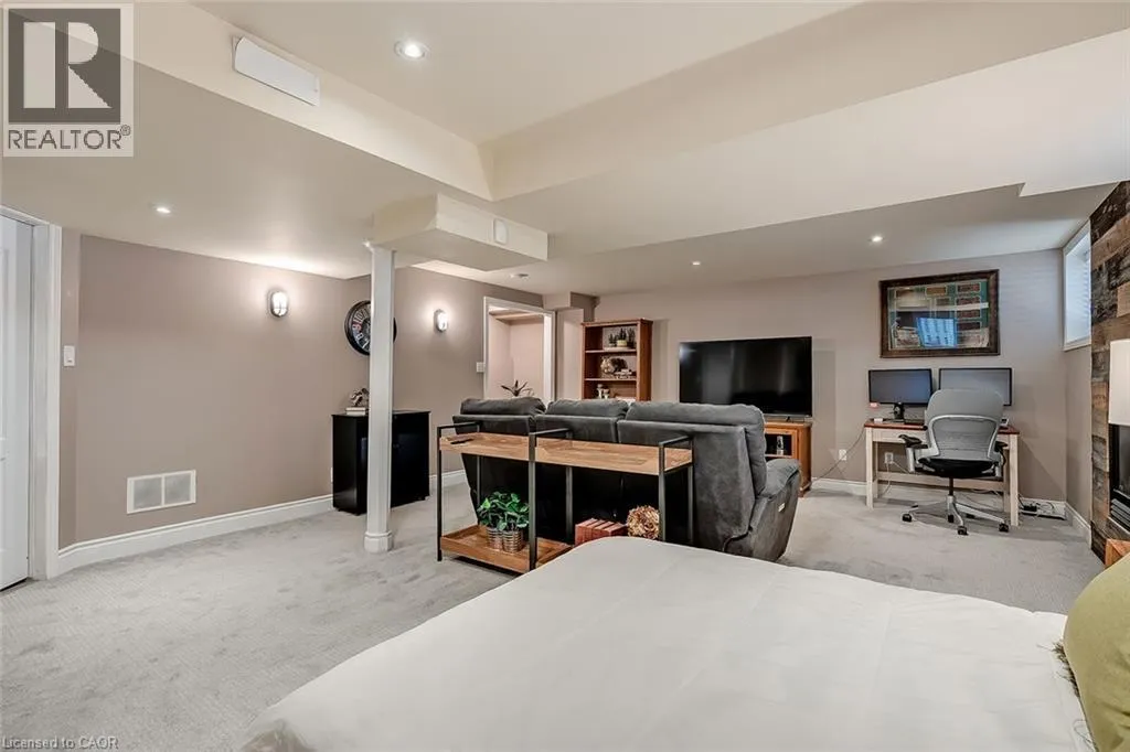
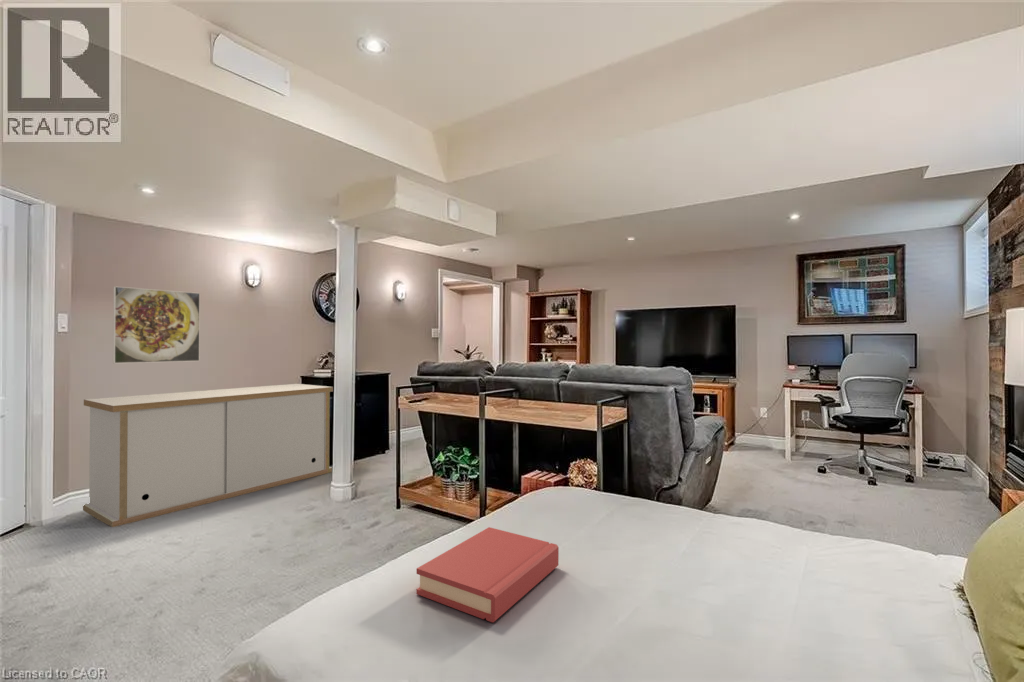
+ storage cabinet [82,383,334,528]
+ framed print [112,285,201,364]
+ hardback book [415,526,560,623]
